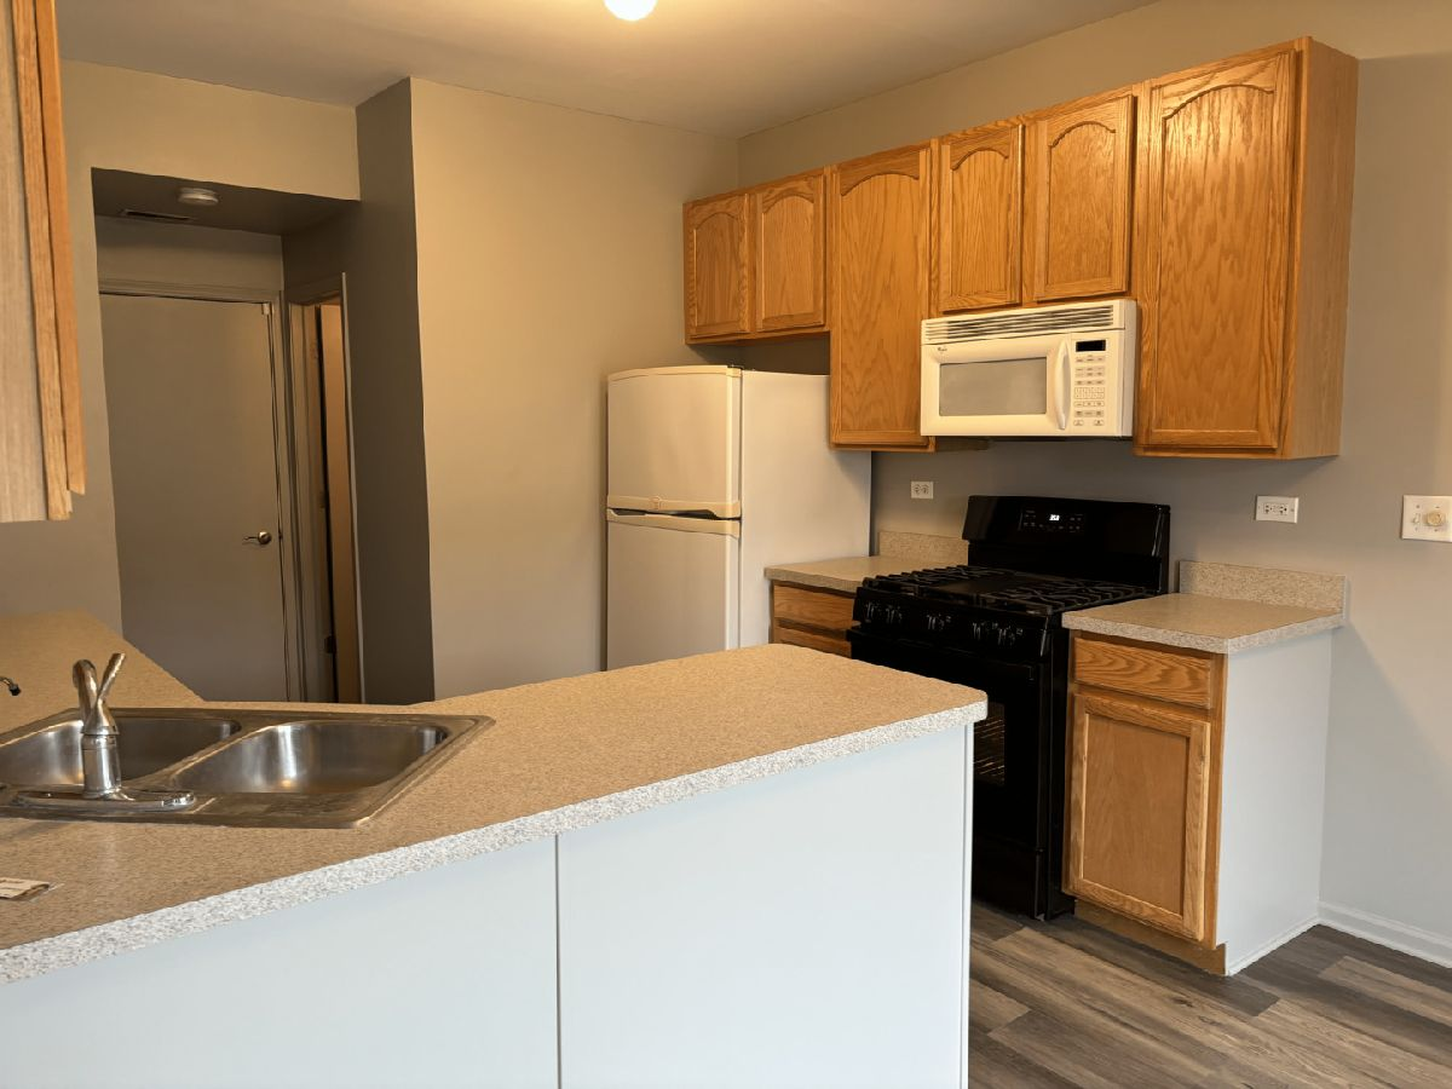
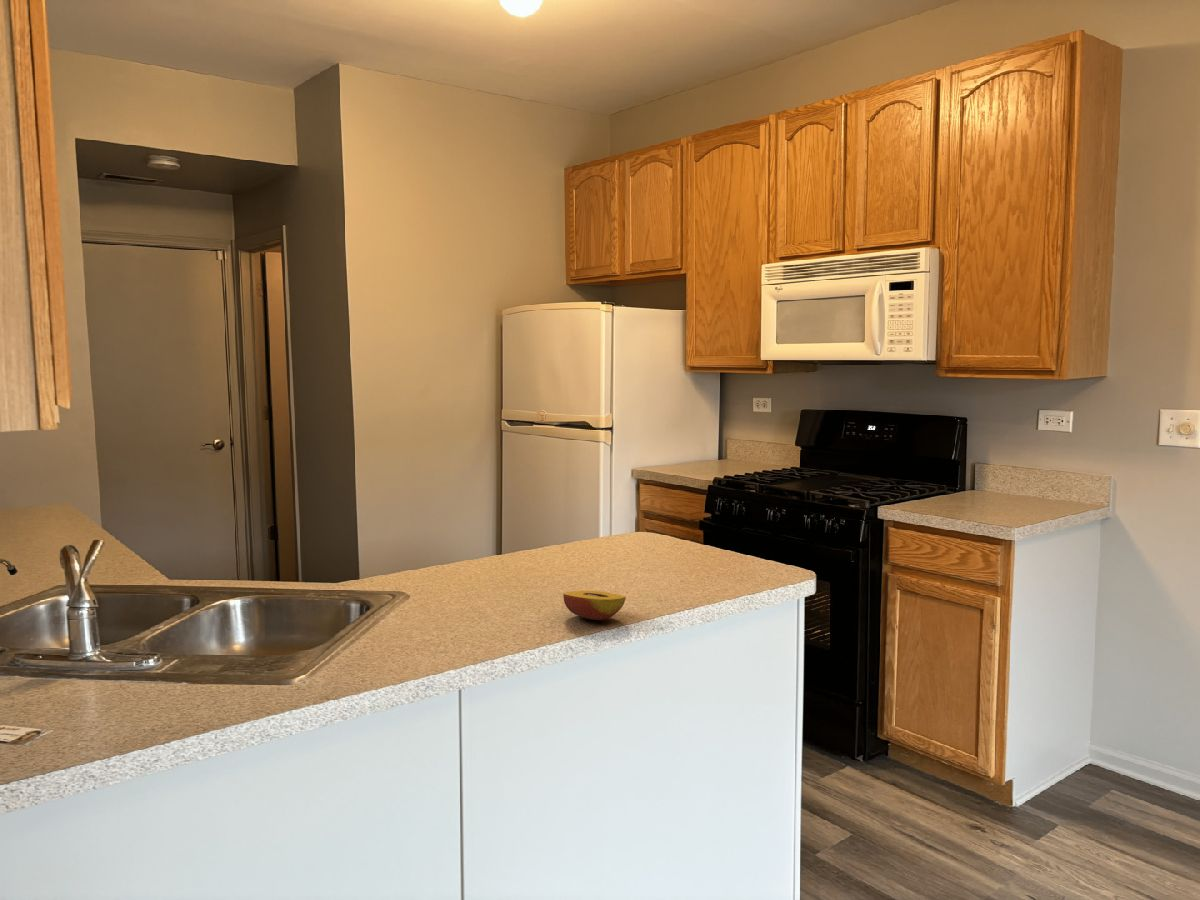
+ fruit [562,590,627,621]
